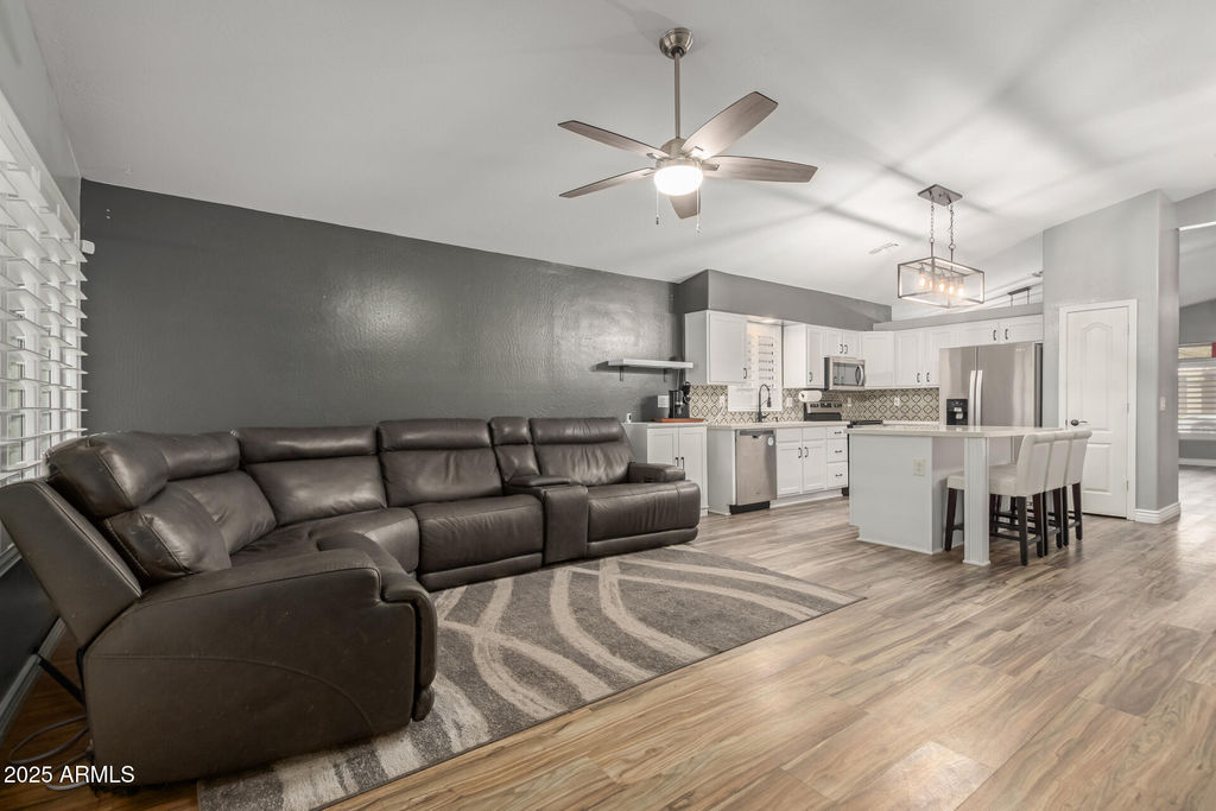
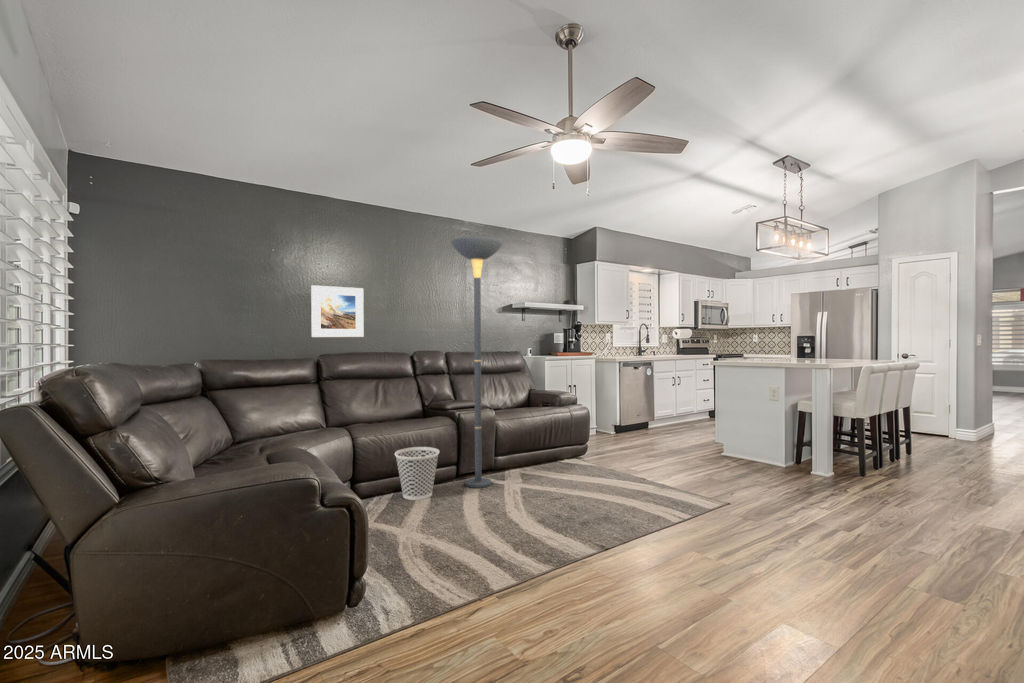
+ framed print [310,284,365,338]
+ floor lamp [450,236,504,489]
+ wastebasket [394,446,440,501]
